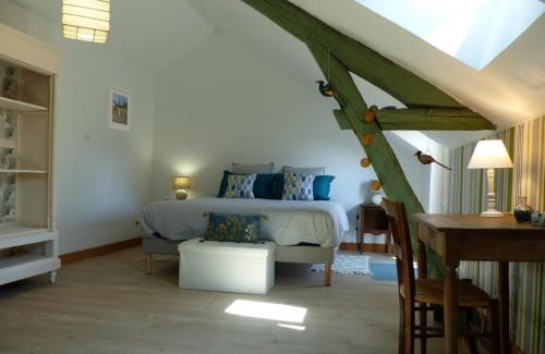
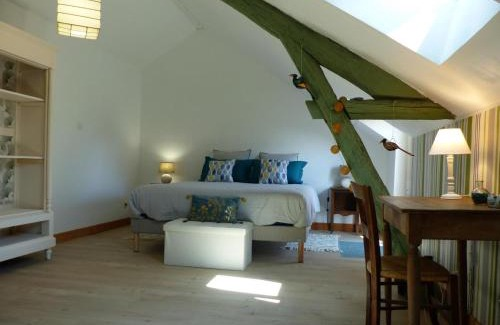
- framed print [106,84,133,133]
